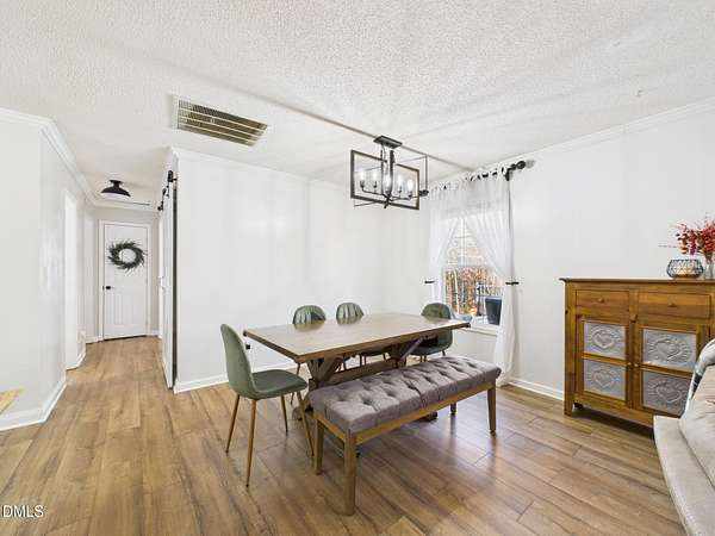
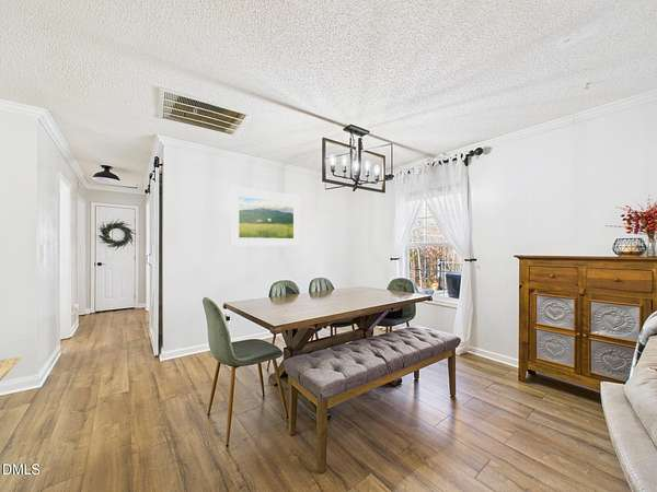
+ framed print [229,186,301,247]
